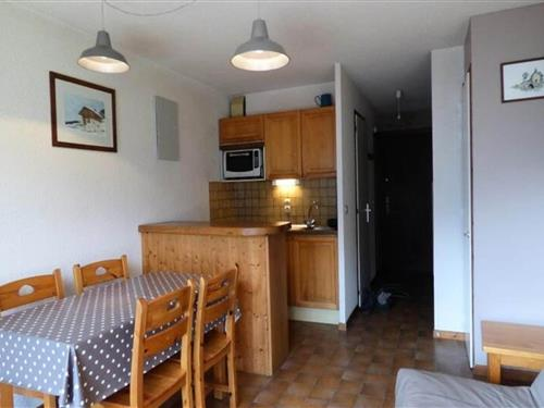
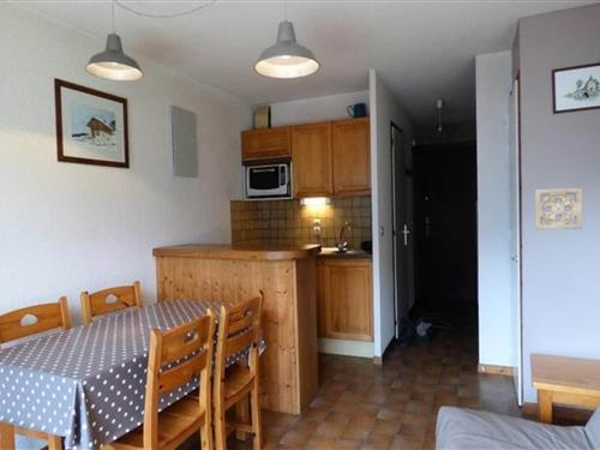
+ wall ornament [534,187,583,230]
